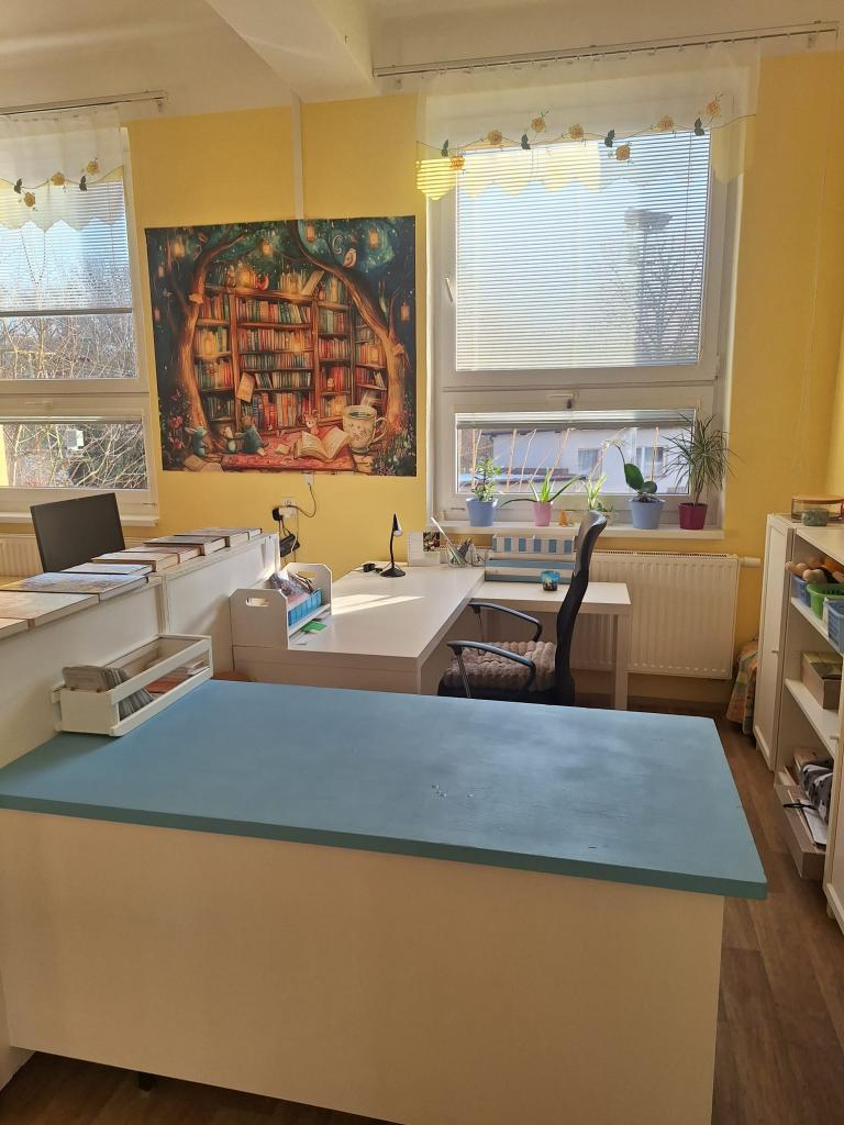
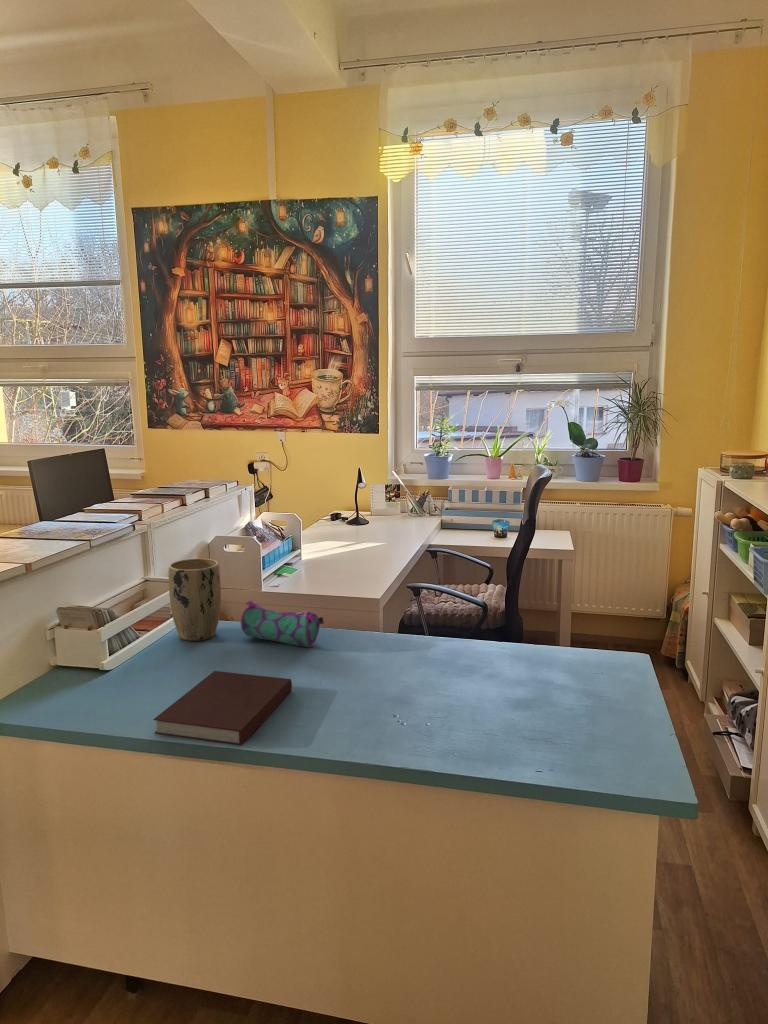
+ pencil case [240,600,325,648]
+ notebook [152,670,293,747]
+ plant pot [168,557,222,642]
